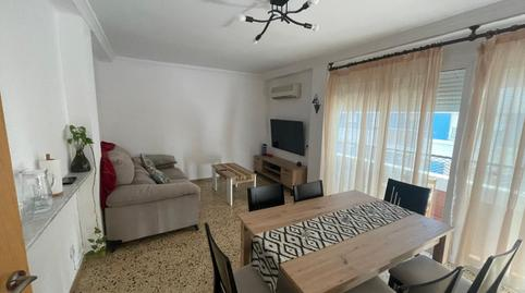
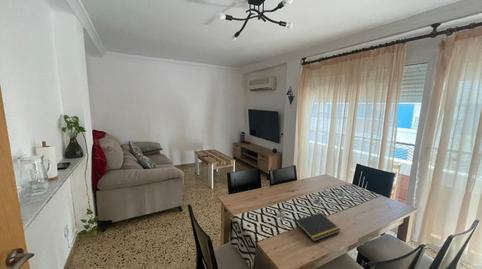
+ notepad [294,212,342,242]
